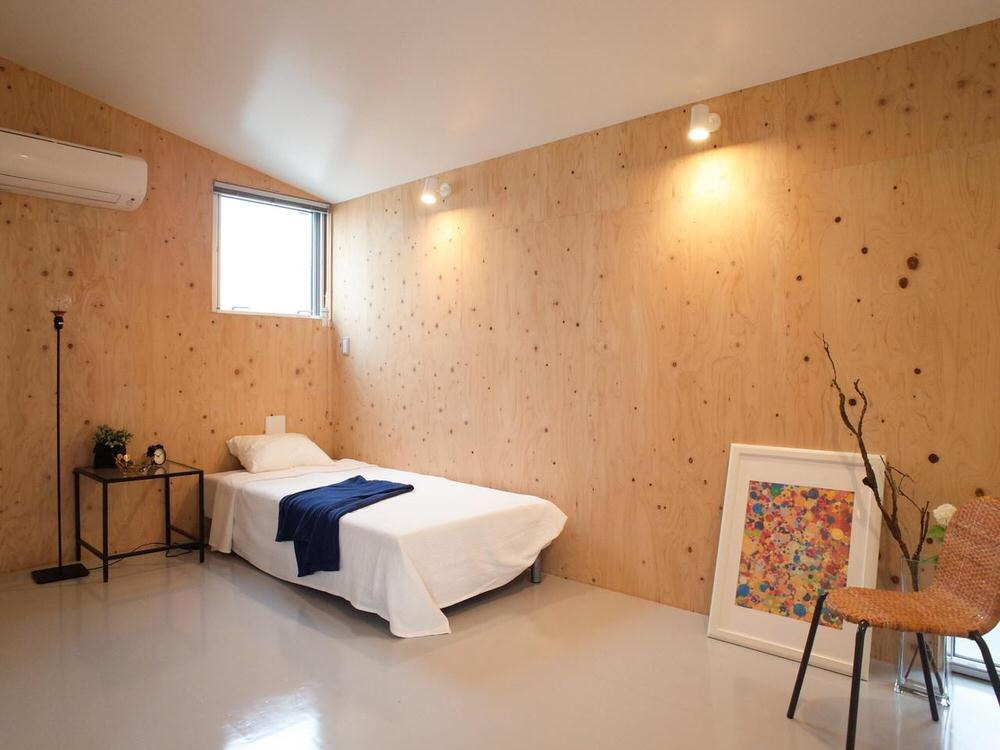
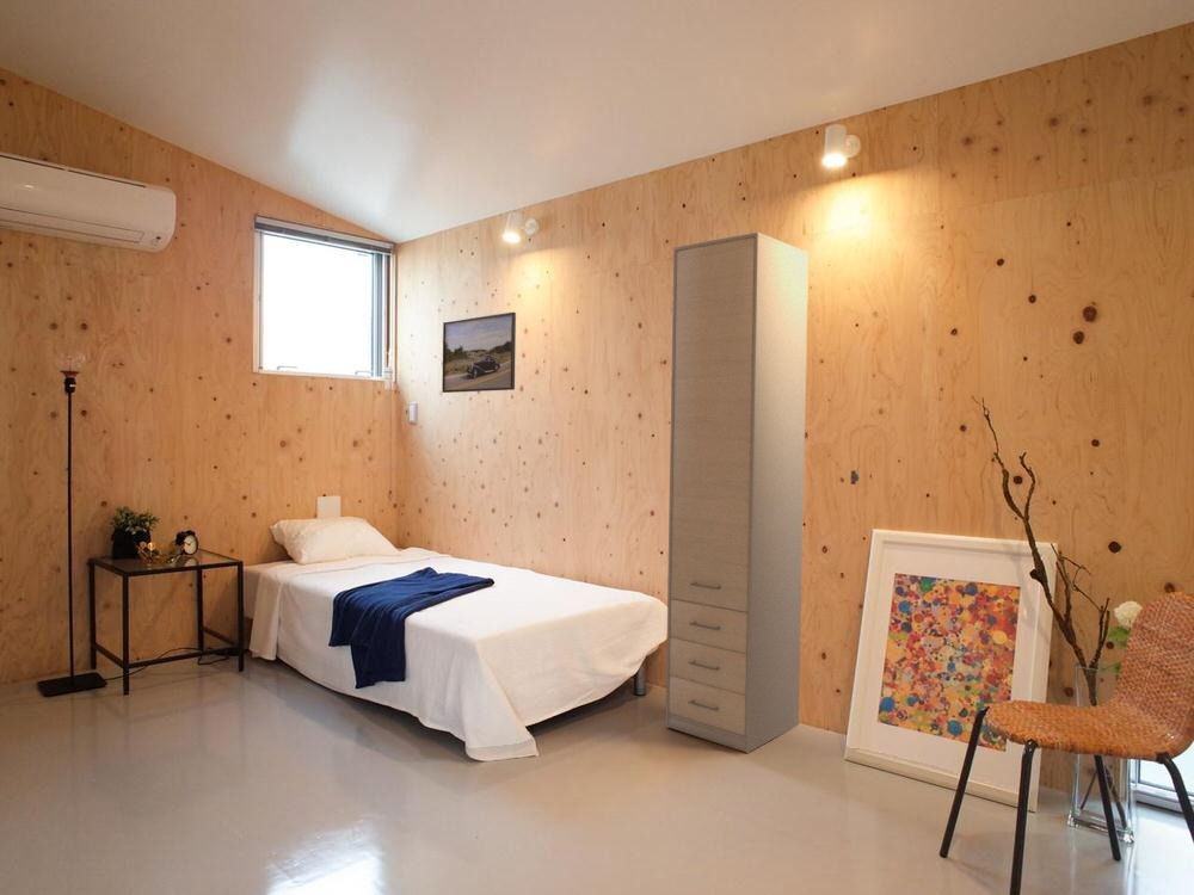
+ wardrobe [664,232,860,754]
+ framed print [441,311,517,394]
